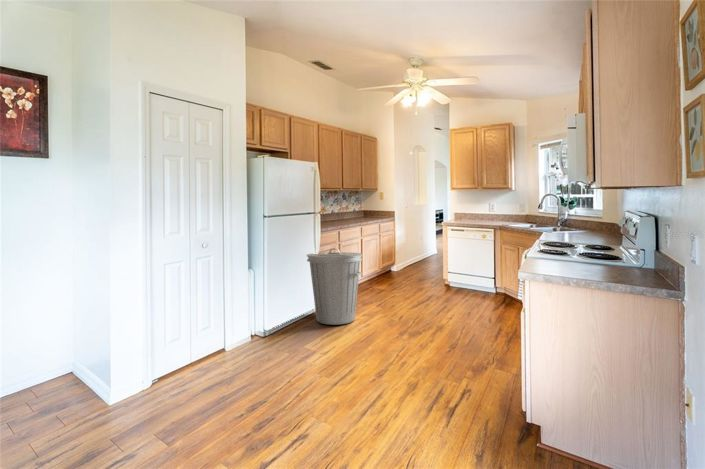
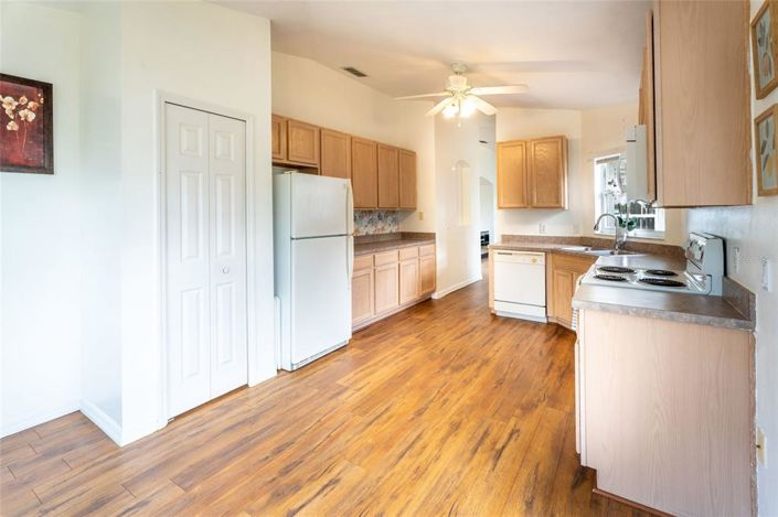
- trash can [306,248,363,326]
